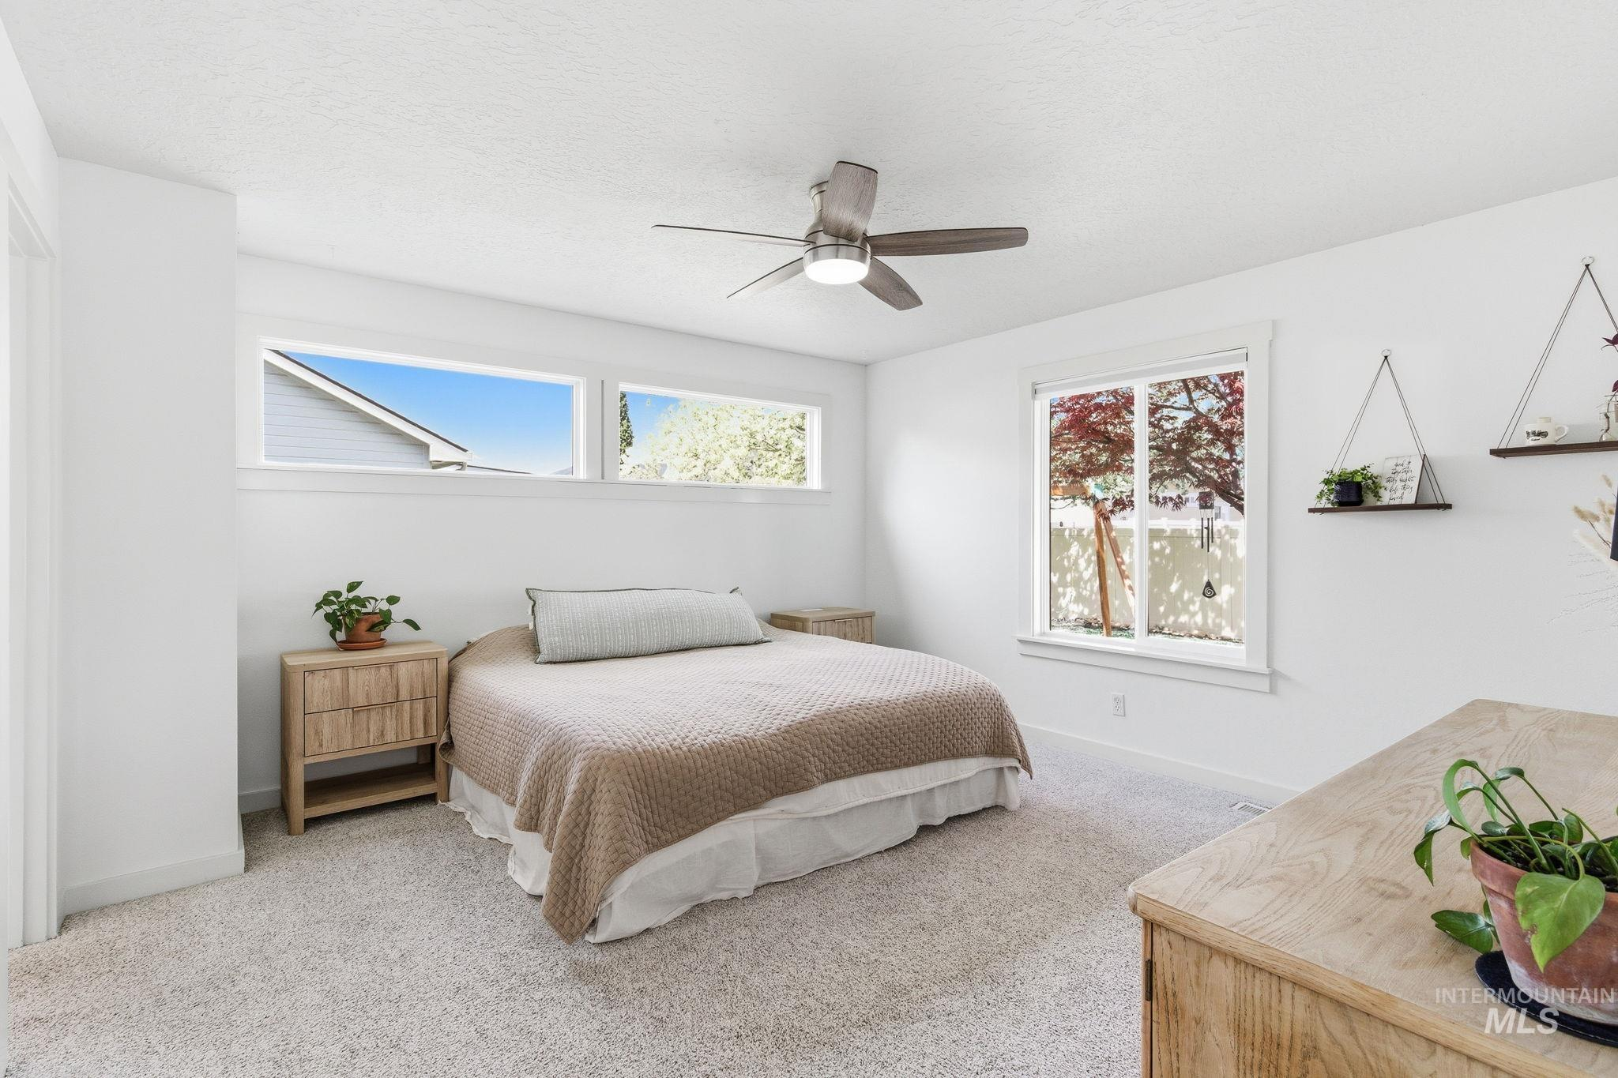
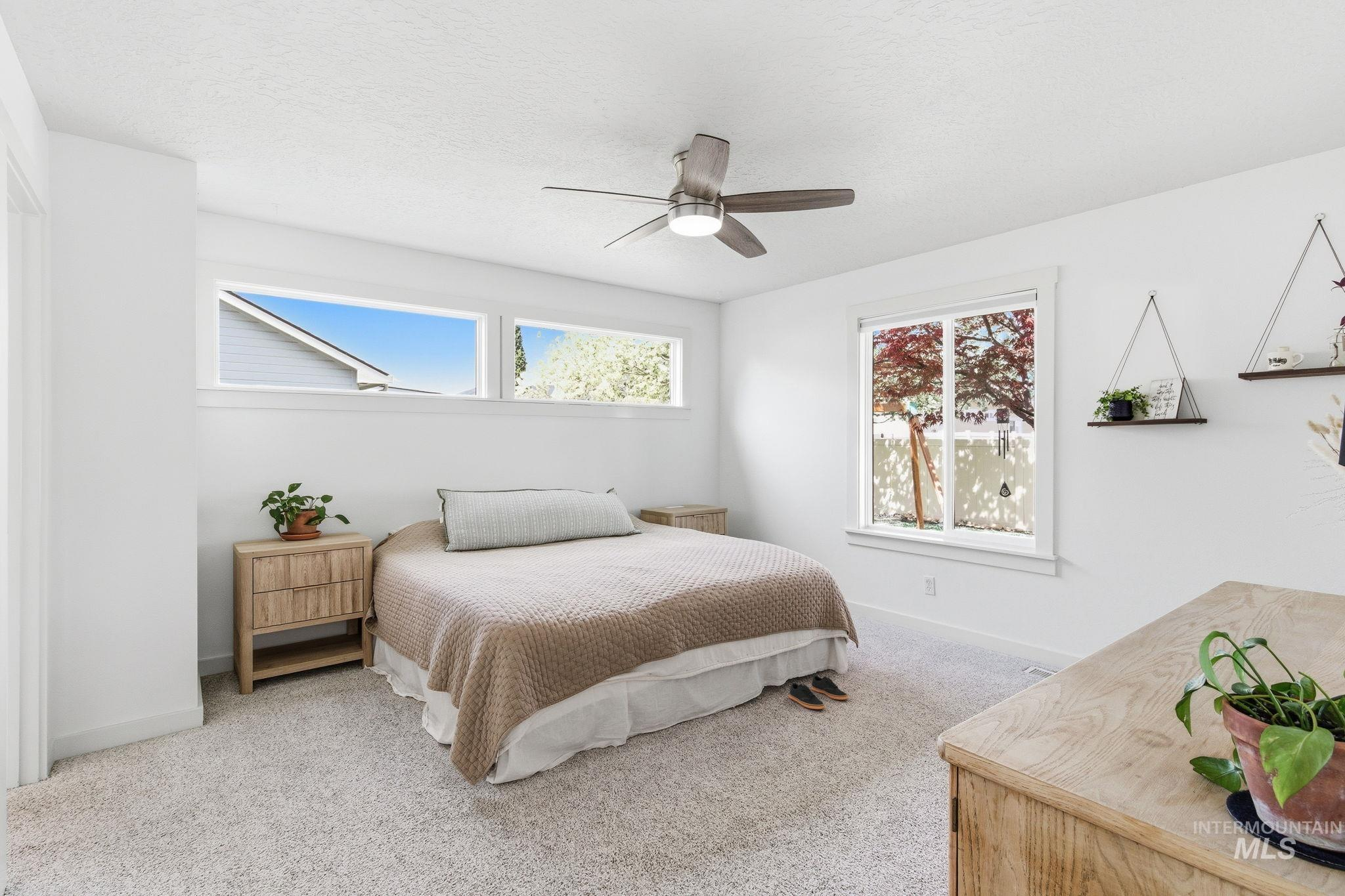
+ shoes [789,675,849,710]
